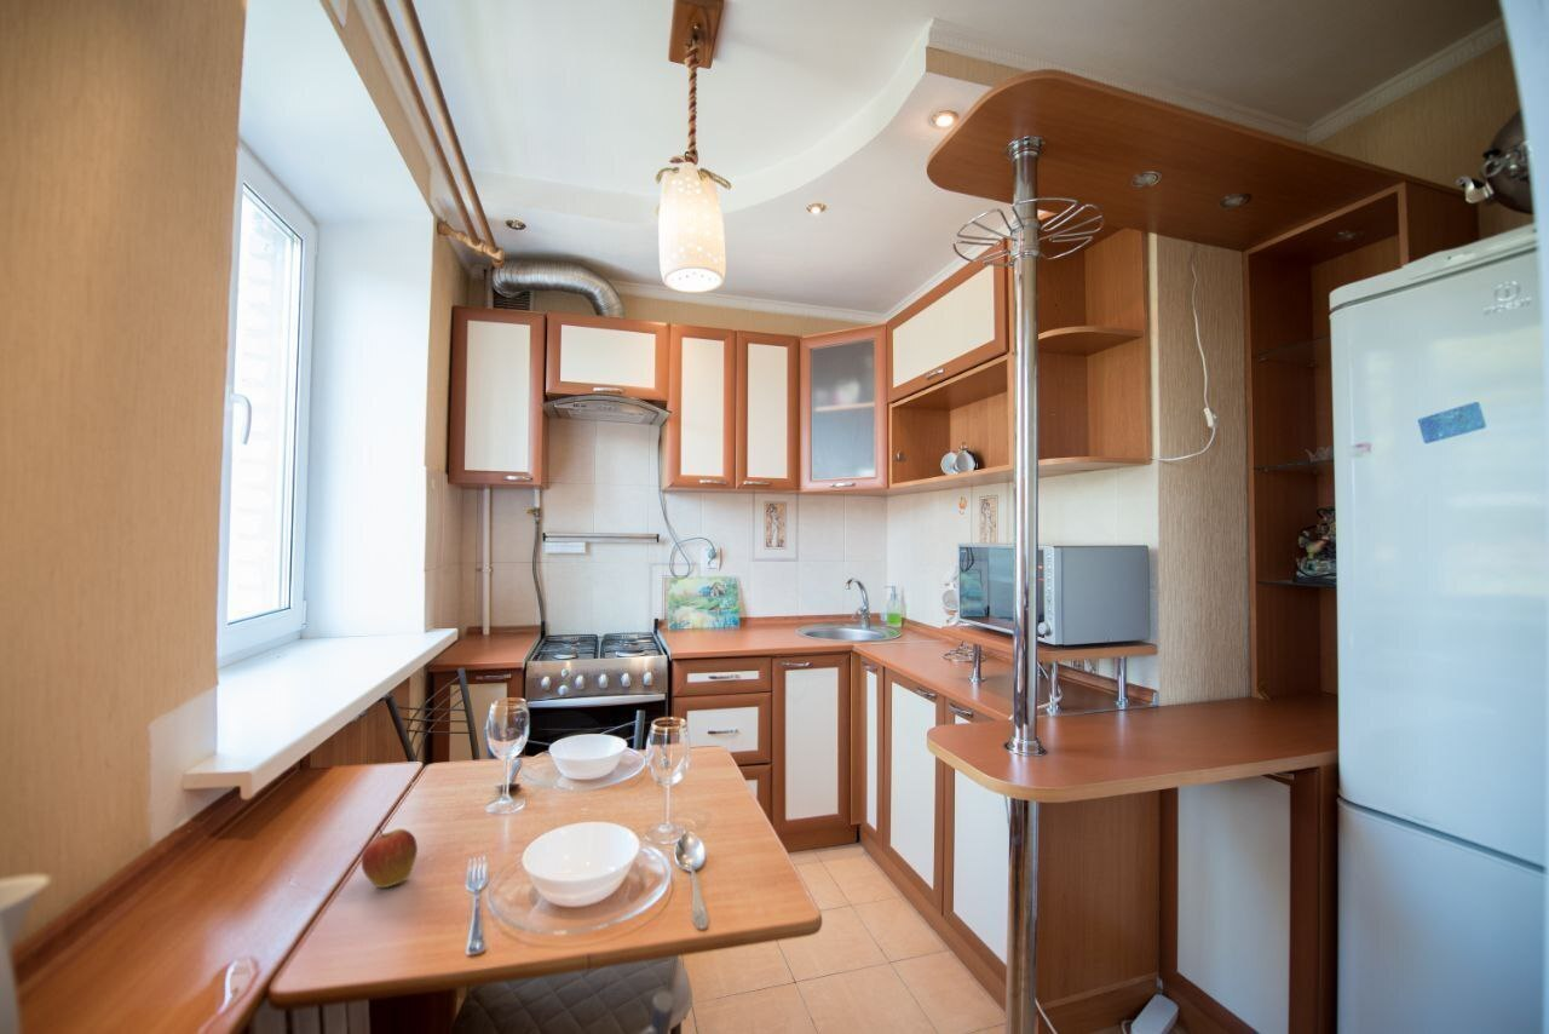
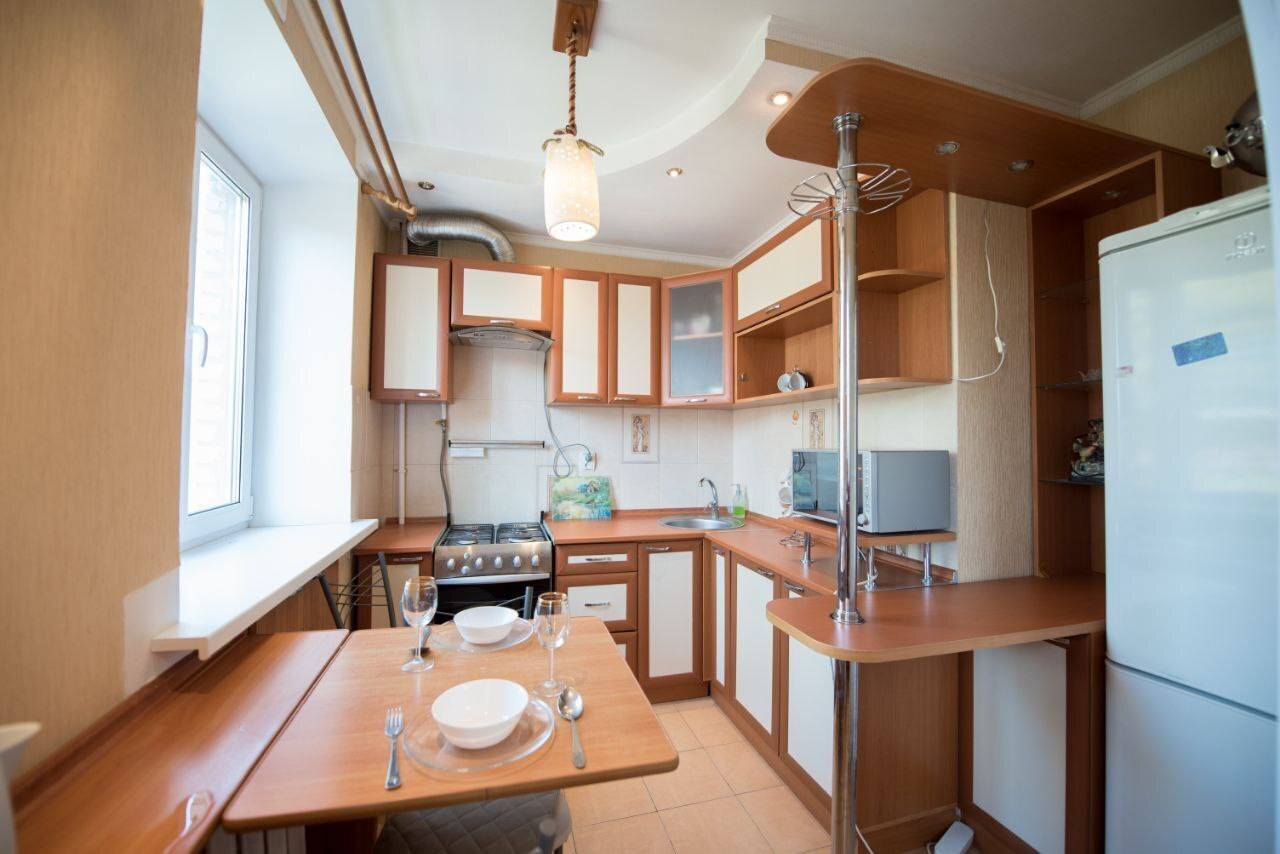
- fruit [361,825,419,889]
